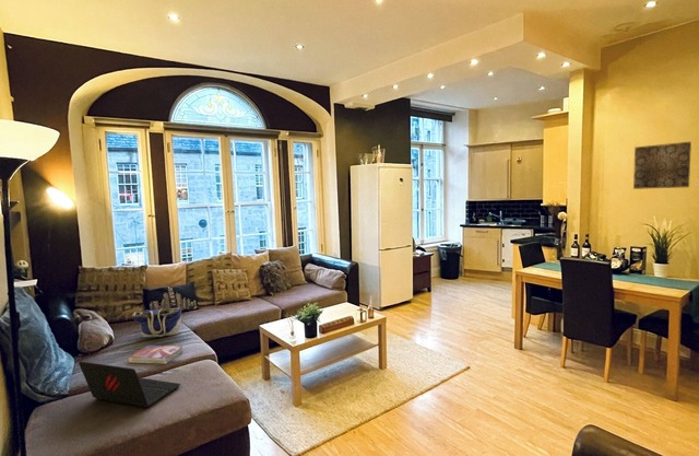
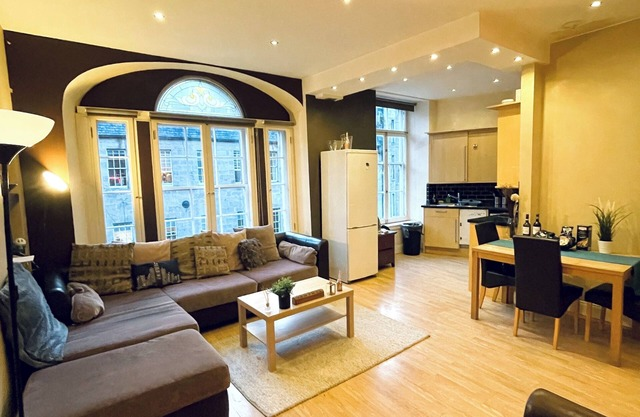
- tote bag [131,306,183,338]
- laptop [78,361,181,409]
- textbook [128,344,185,365]
- wall art [632,141,692,190]
